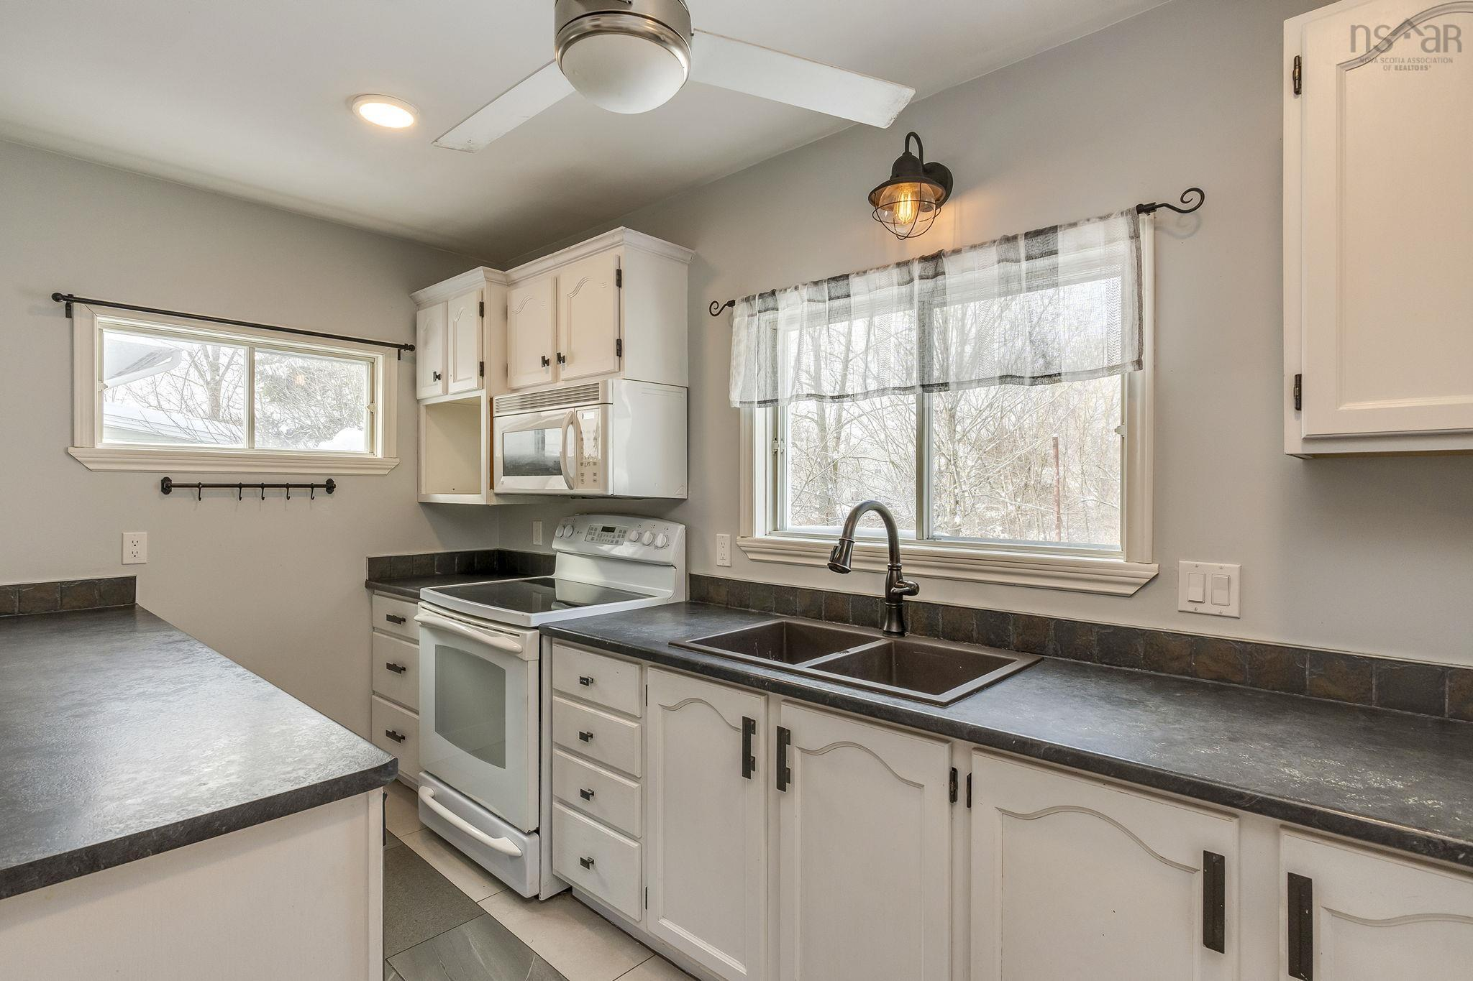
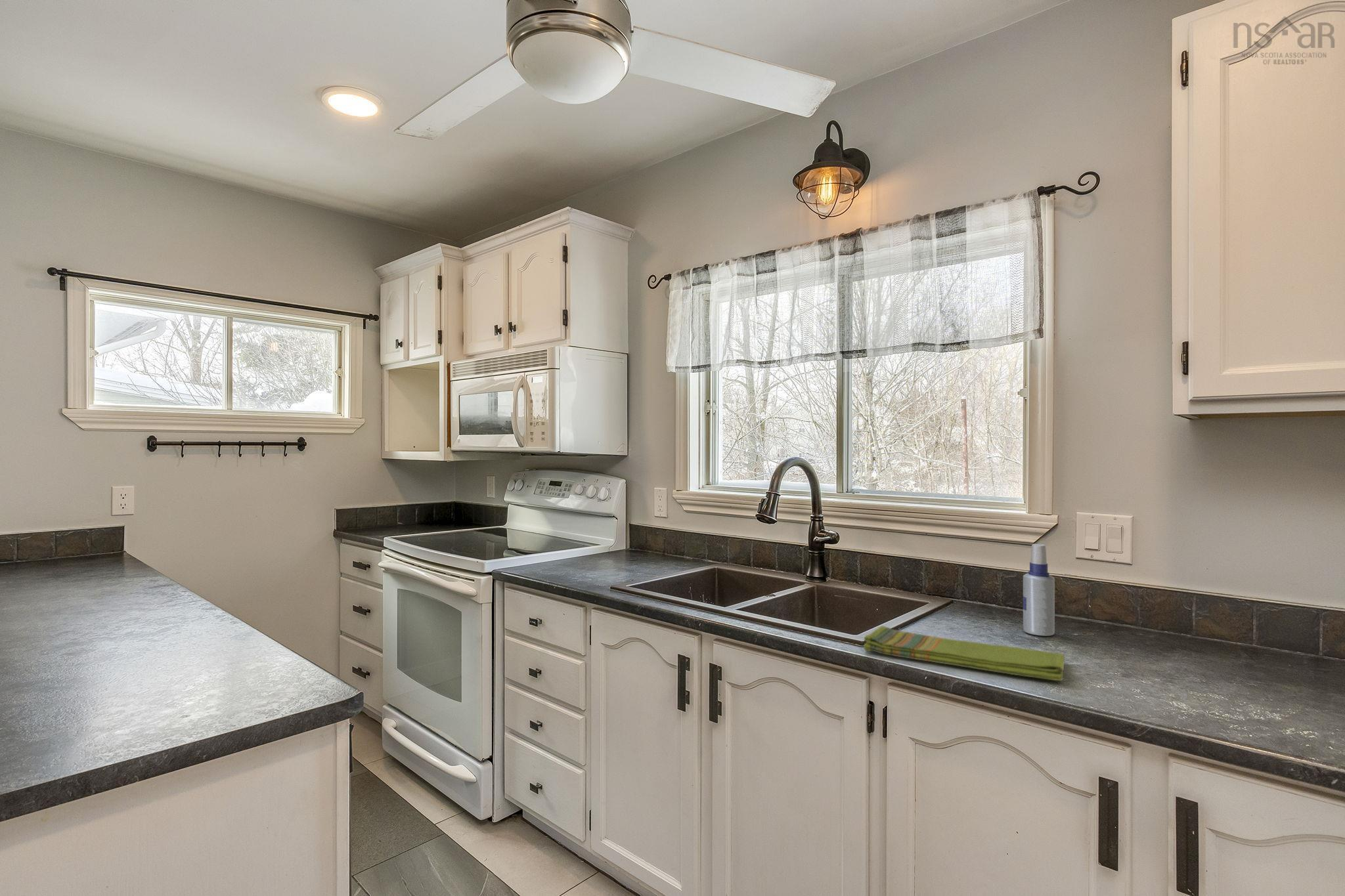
+ dish towel [863,625,1065,681]
+ spray bottle [1023,544,1055,637]
